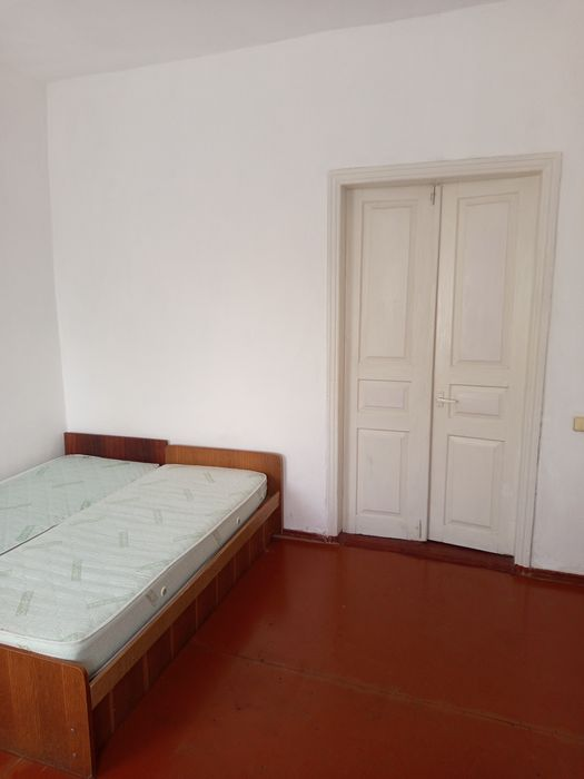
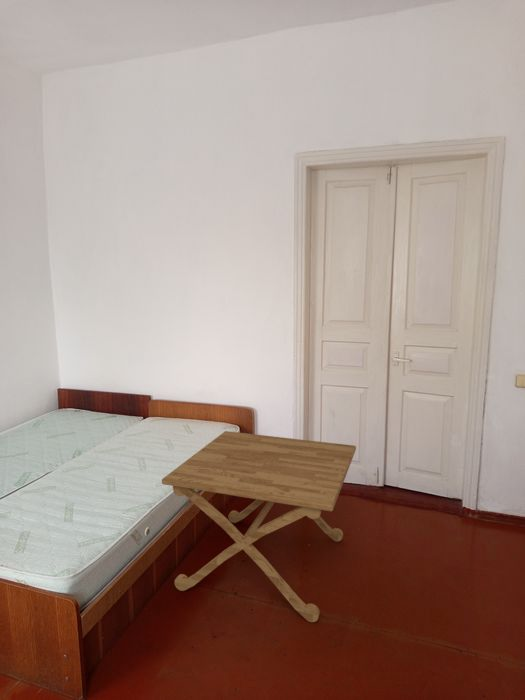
+ side table [161,430,357,623]
